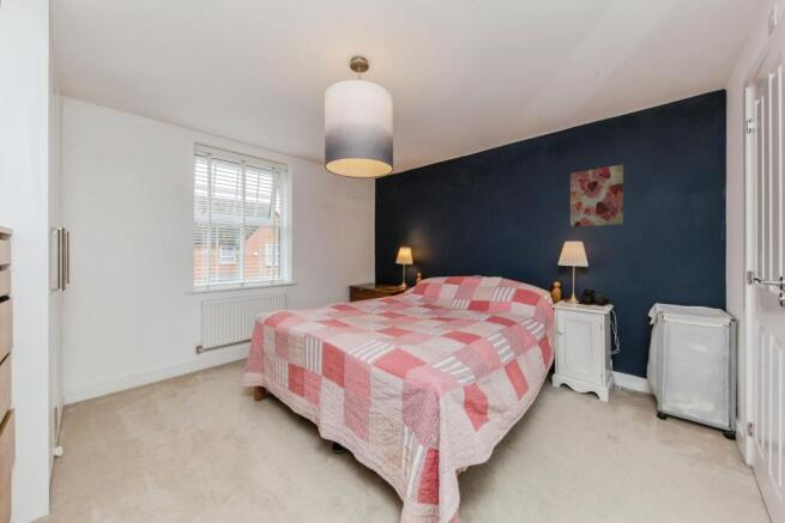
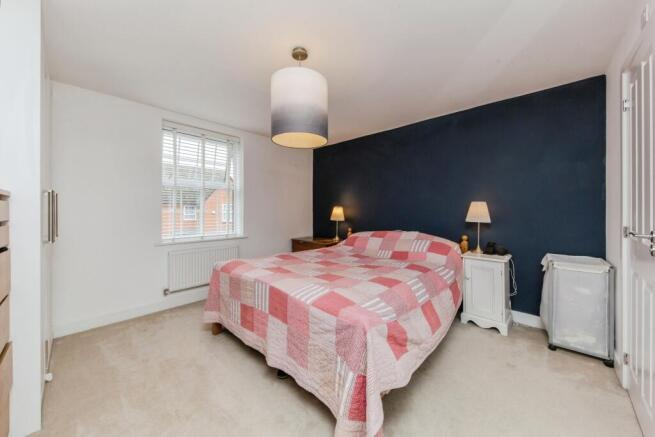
- wall art [569,164,624,229]
